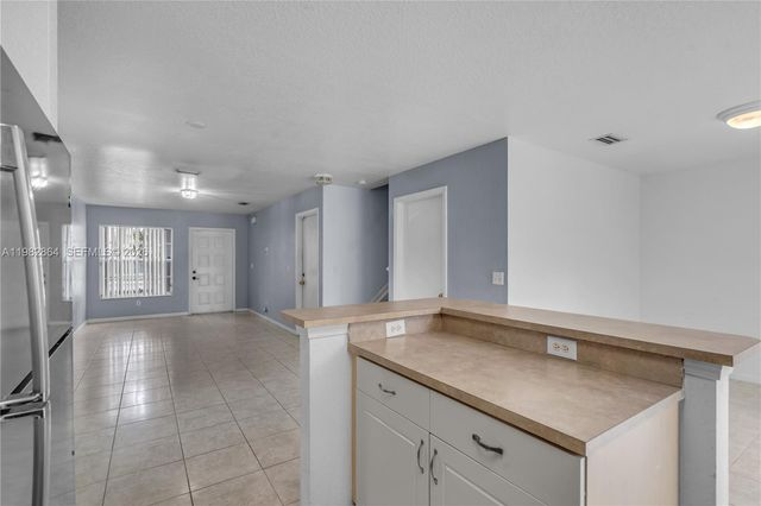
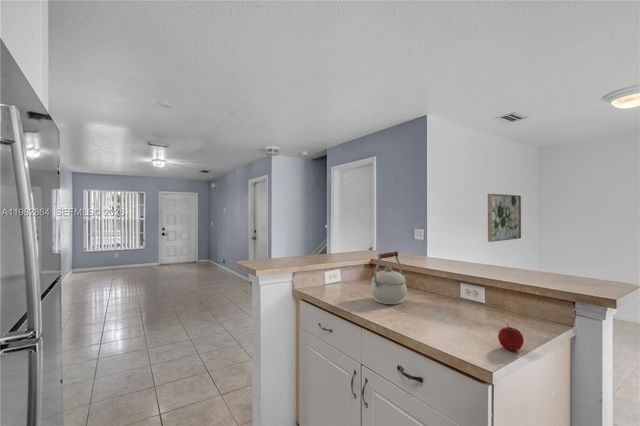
+ kettle [370,250,408,305]
+ apple [497,323,525,351]
+ wall art [487,193,522,243]
